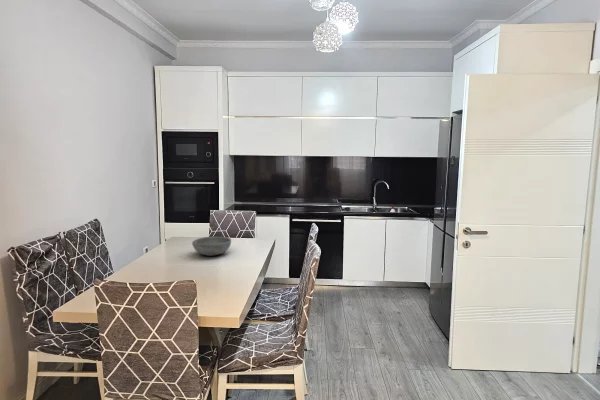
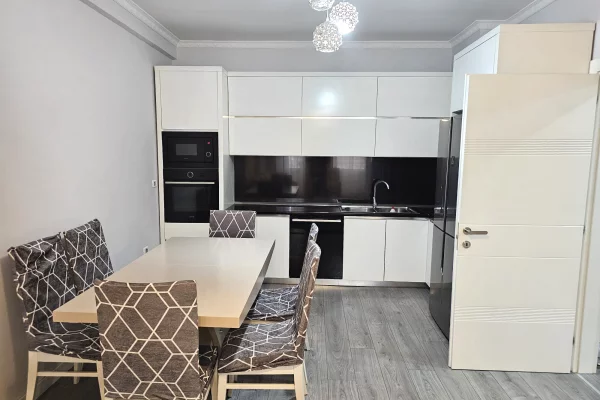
- bowl [191,236,232,257]
